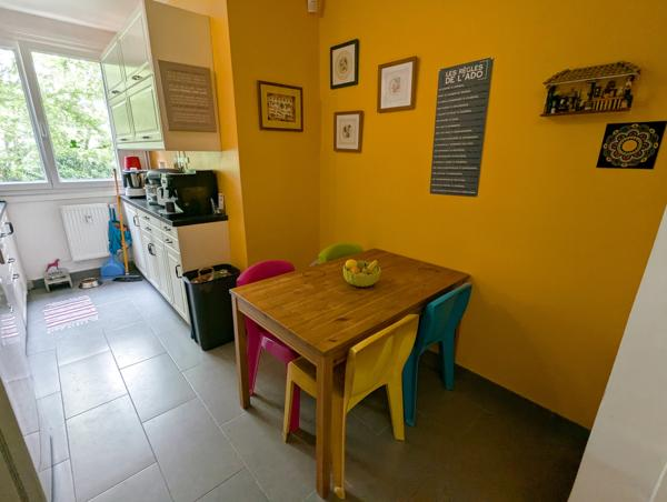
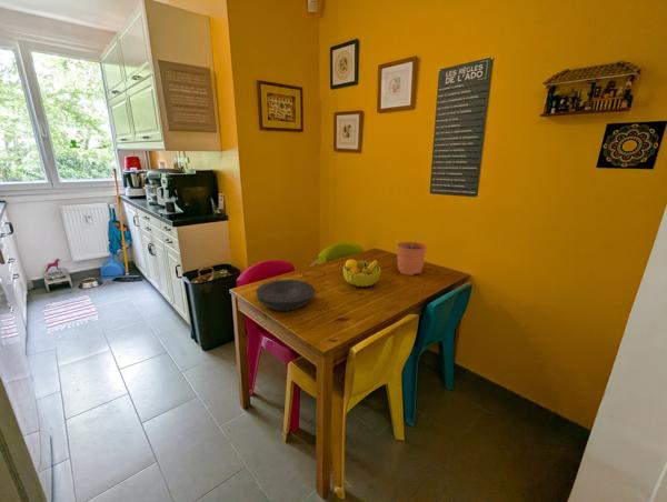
+ plate [255,278,316,312]
+ plant pot [396,232,428,277]
